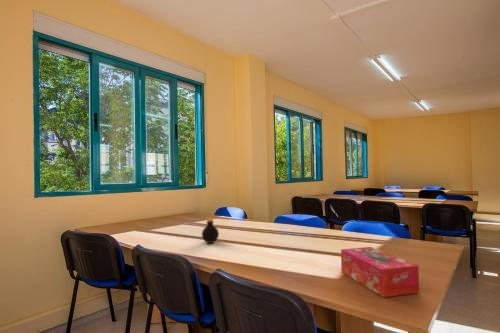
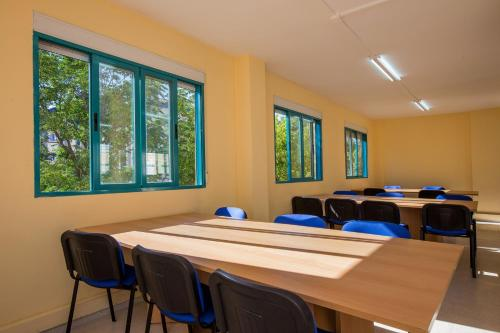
- bottle [201,218,220,244]
- tissue box [340,246,420,298]
